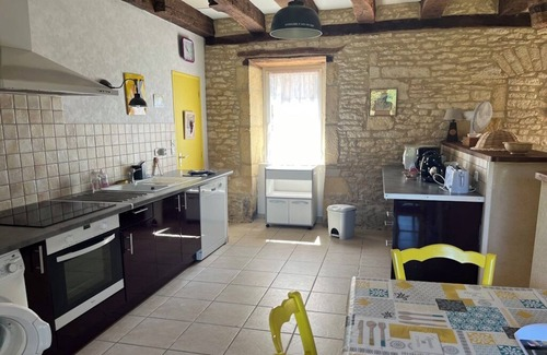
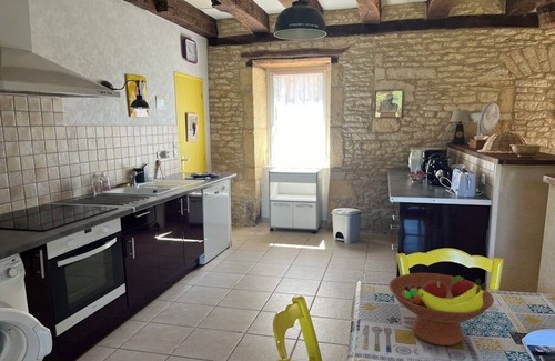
+ fruit bowl [389,272,495,347]
